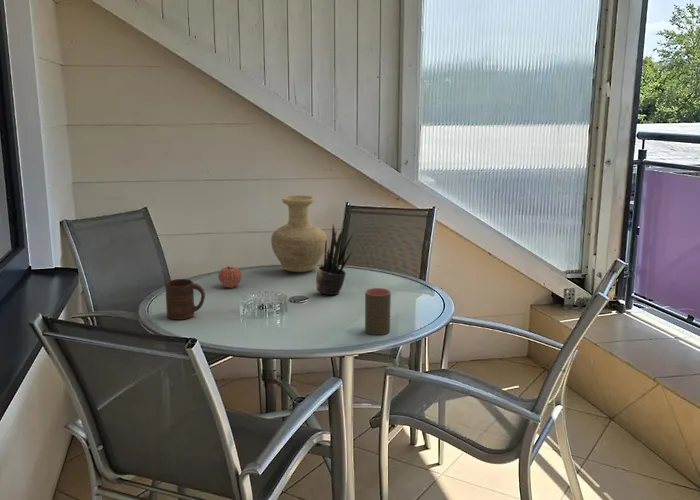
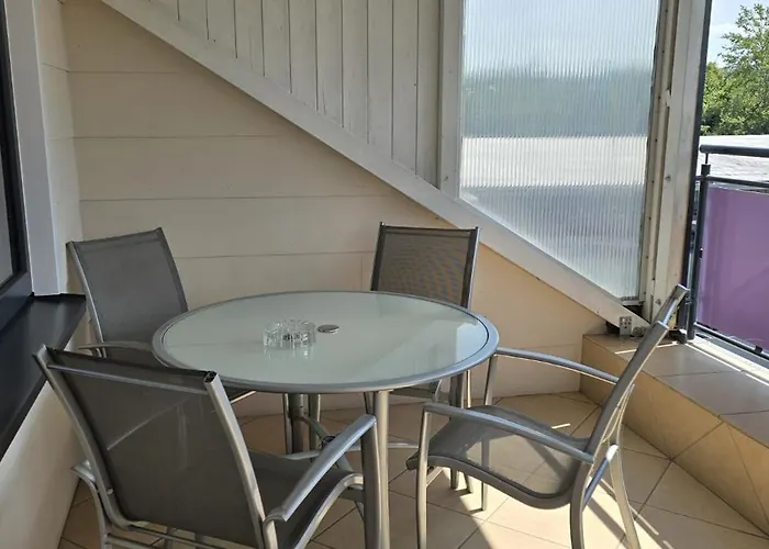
- vase [270,194,328,273]
- potted plant [315,224,354,296]
- apple [217,265,243,289]
- cup [164,278,206,321]
- cup [364,287,392,336]
